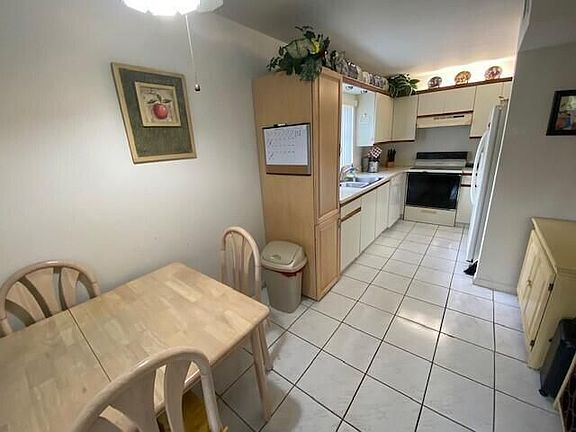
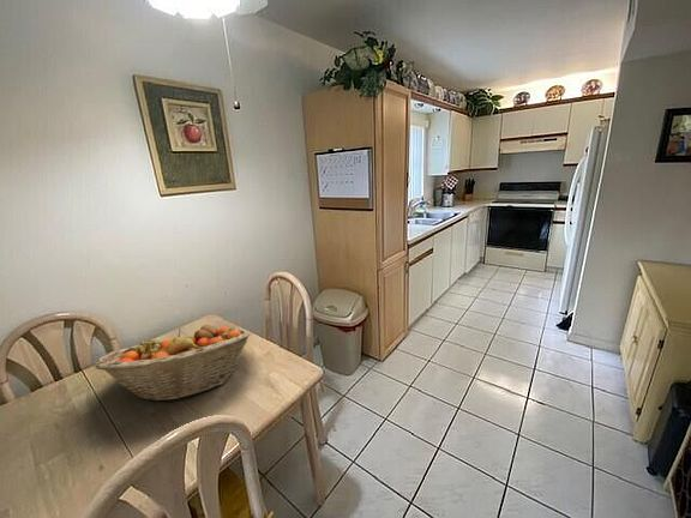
+ fruit basket [92,324,251,403]
